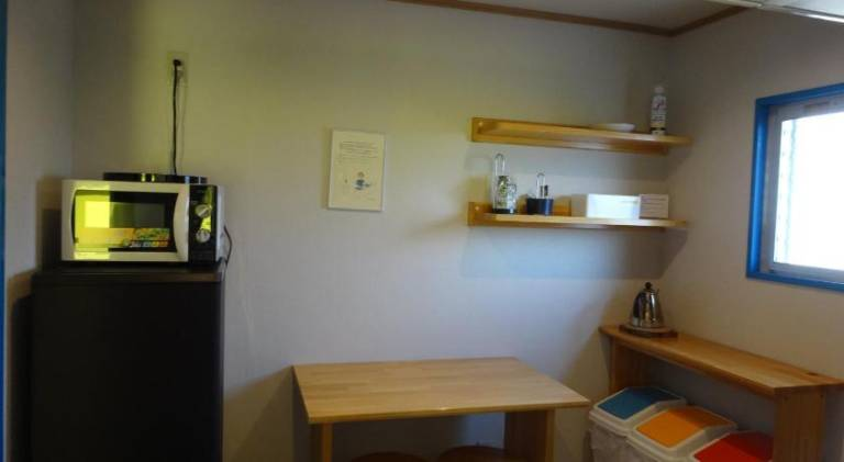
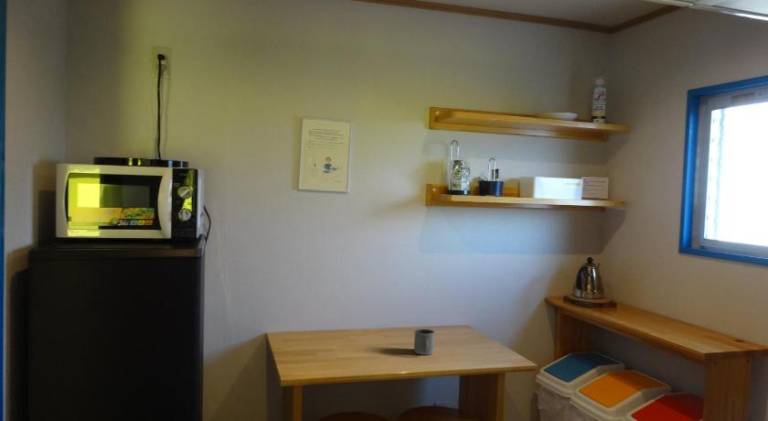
+ mug [413,328,436,356]
